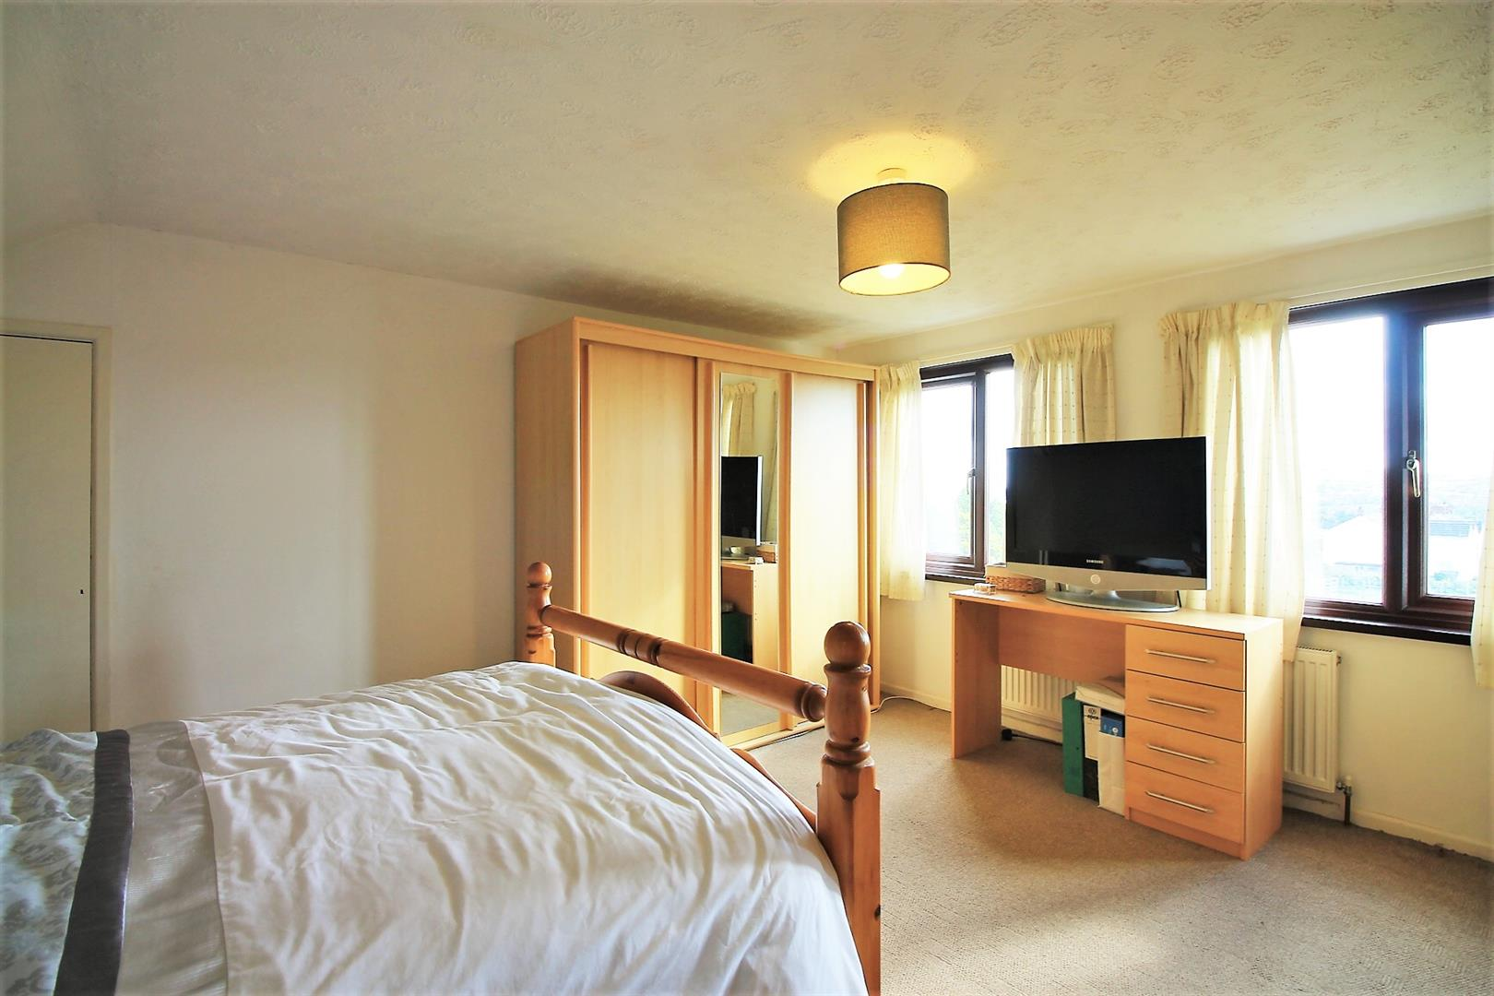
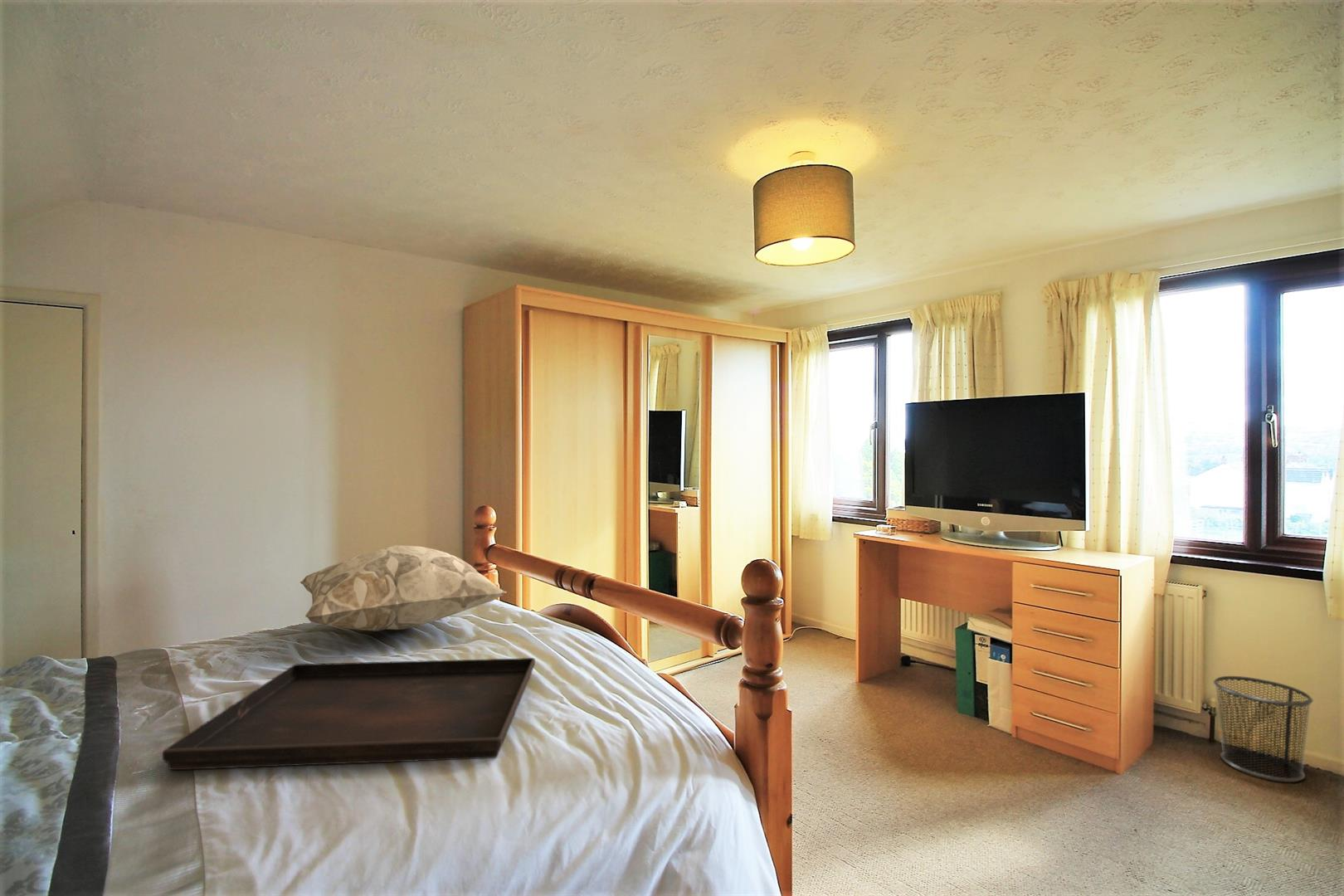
+ waste bin [1213,675,1314,782]
+ decorative pillow [299,544,509,632]
+ serving tray [162,657,536,771]
